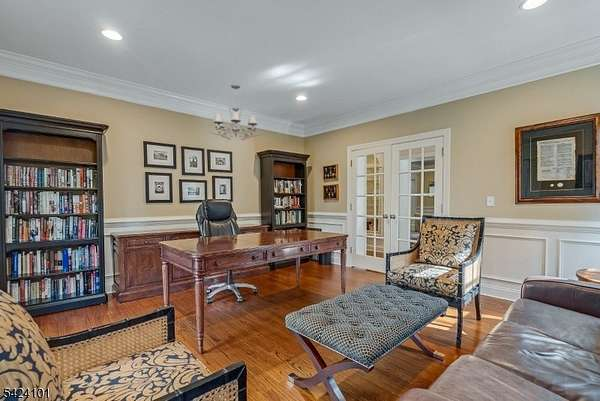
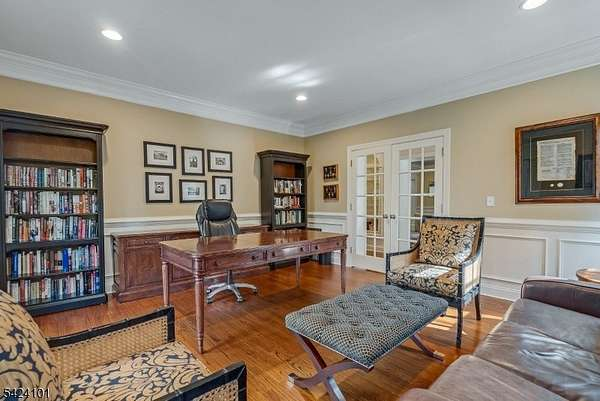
- chandelier [208,84,263,141]
